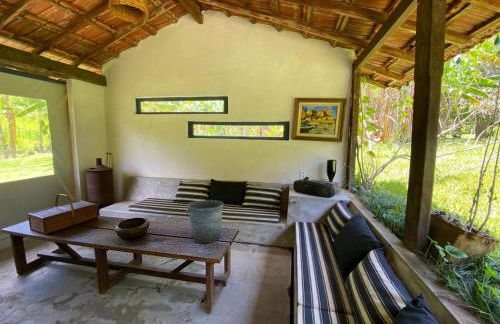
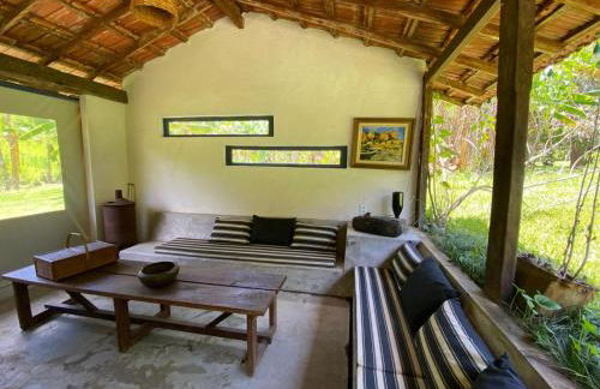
- bucket [185,199,224,244]
